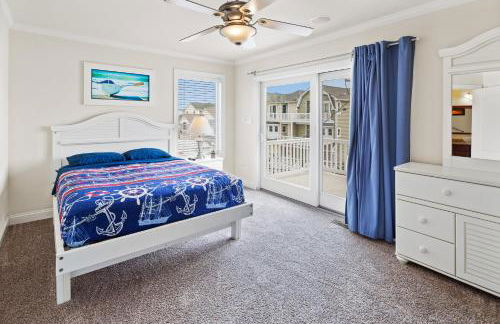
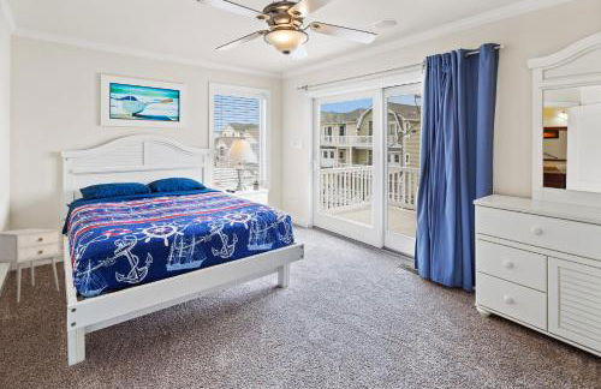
+ nightstand [0,227,63,304]
